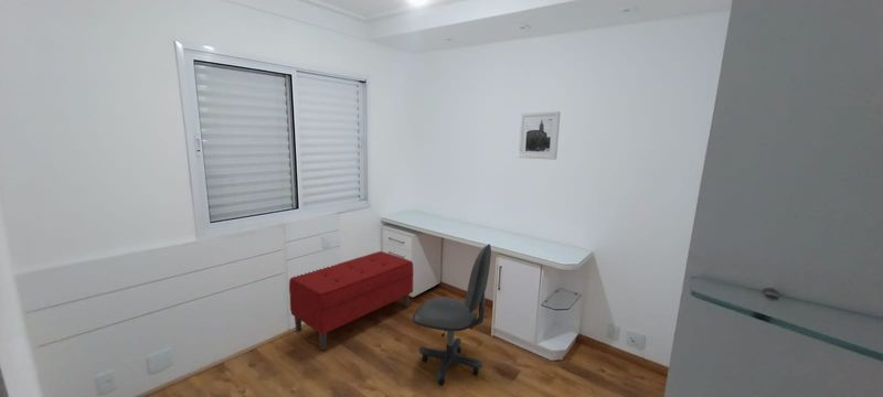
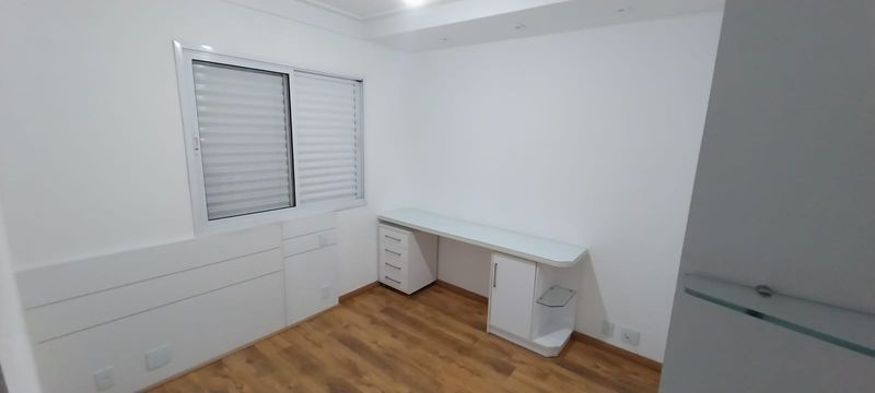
- office chair [412,243,492,387]
- bench [288,250,415,351]
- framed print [518,110,562,161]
